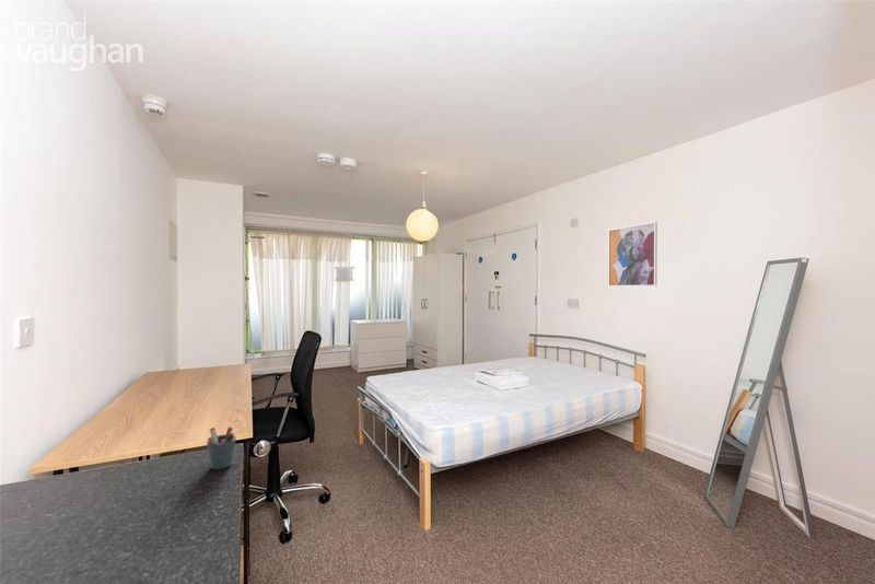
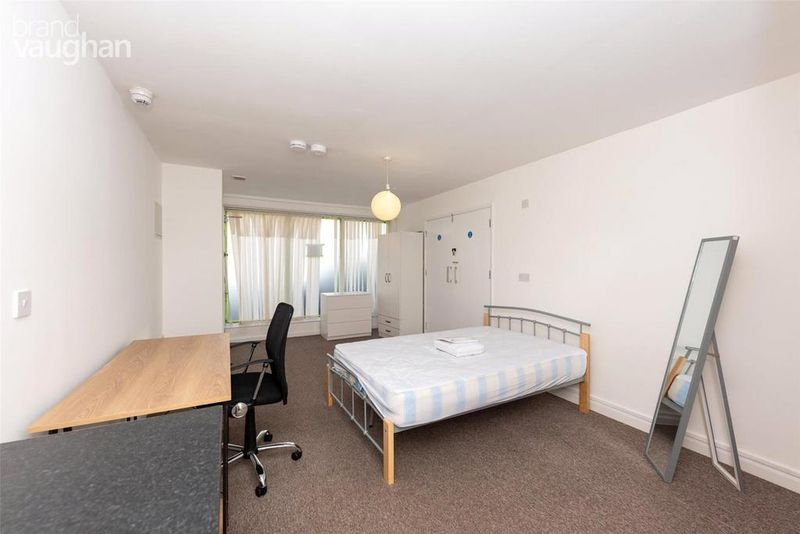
- pen holder [206,425,237,470]
- wall art [607,221,658,288]
